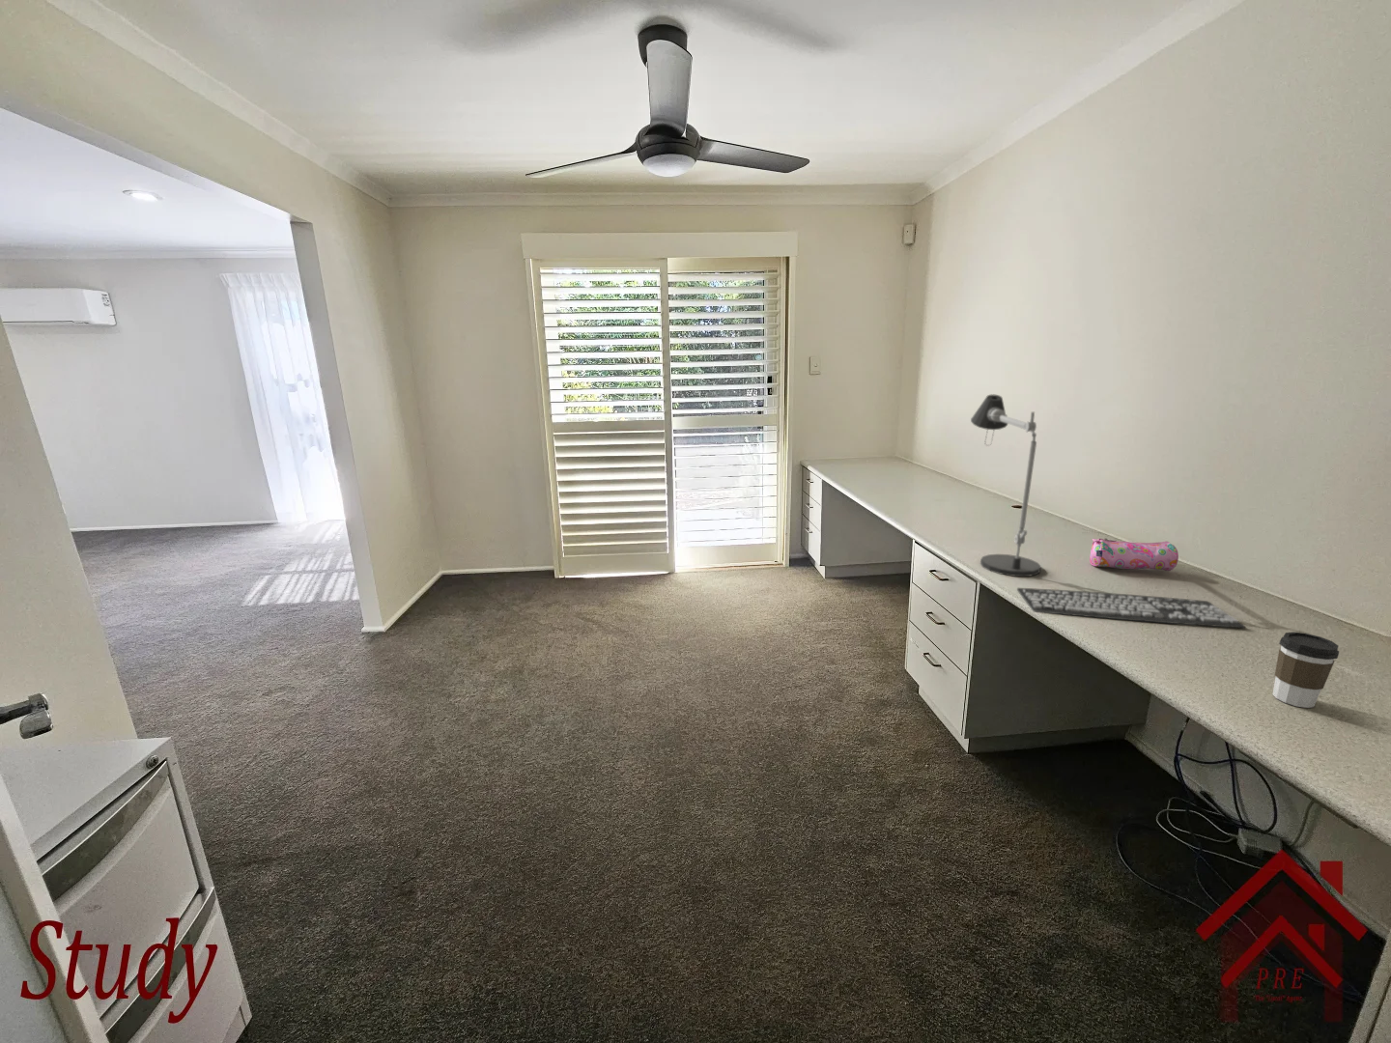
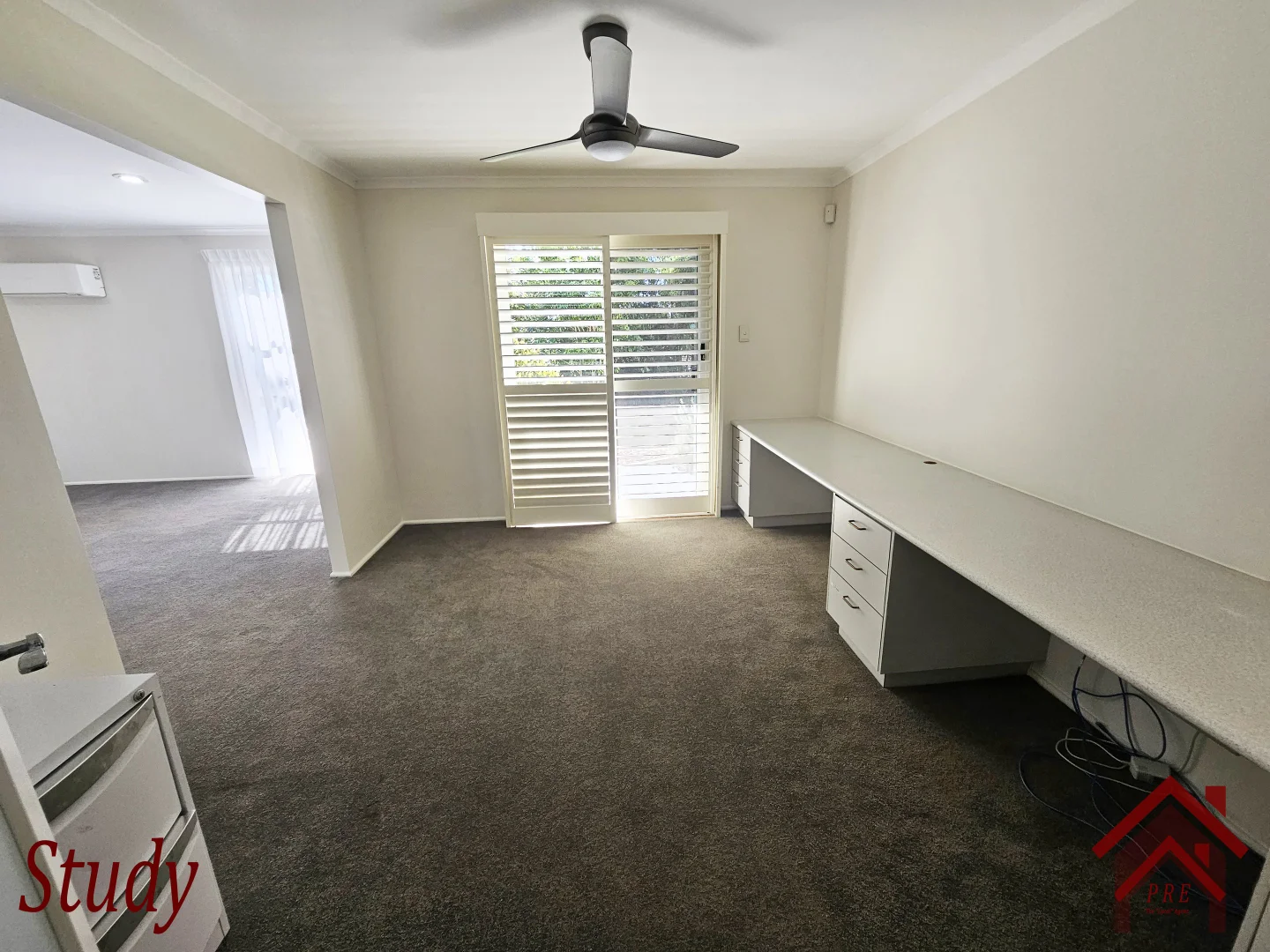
- coffee cup [1273,631,1340,709]
- keyboard [1016,587,1246,629]
- desk lamp [969,393,1043,577]
- pencil case [1089,537,1180,572]
